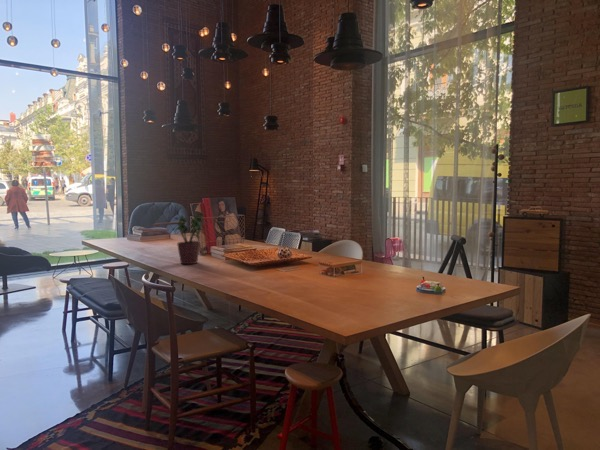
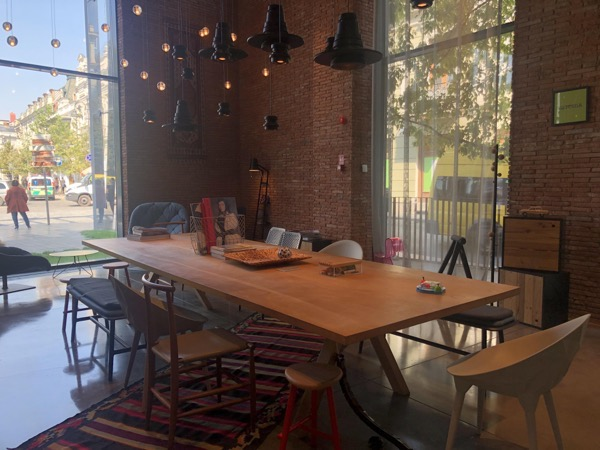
- potted plant [173,211,206,265]
